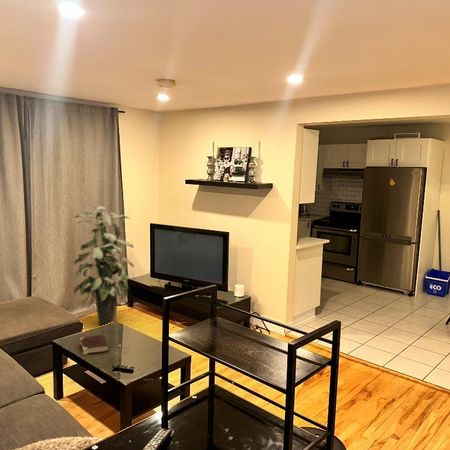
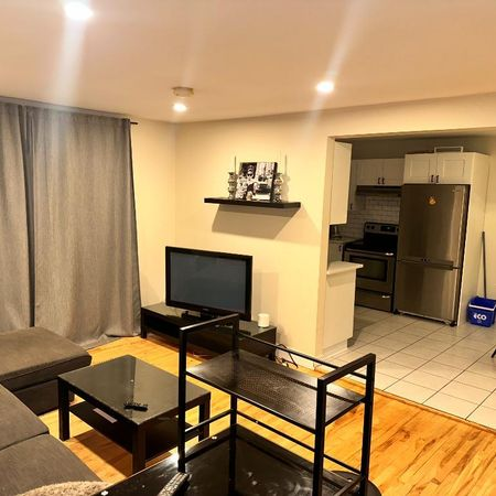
- indoor plant [73,205,135,325]
- book [79,334,110,355]
